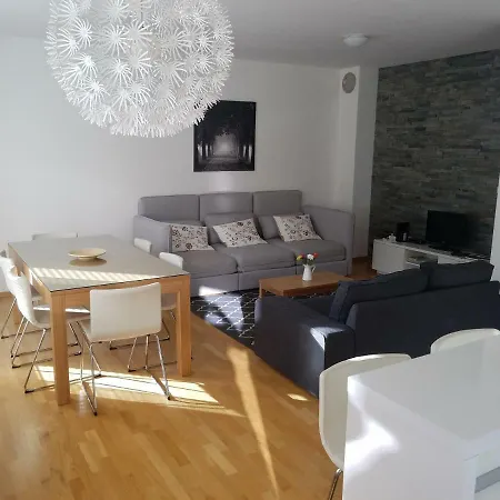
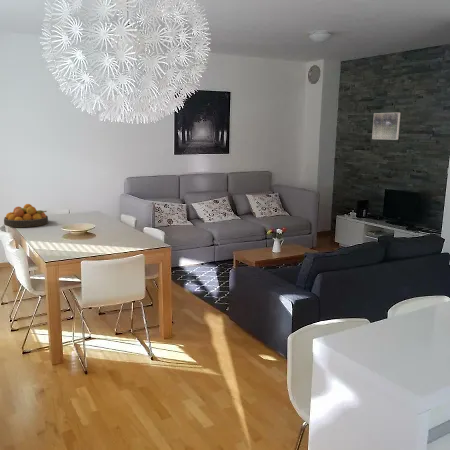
+ fruit bowl [3,203,49,228]
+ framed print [371,112,401,141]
